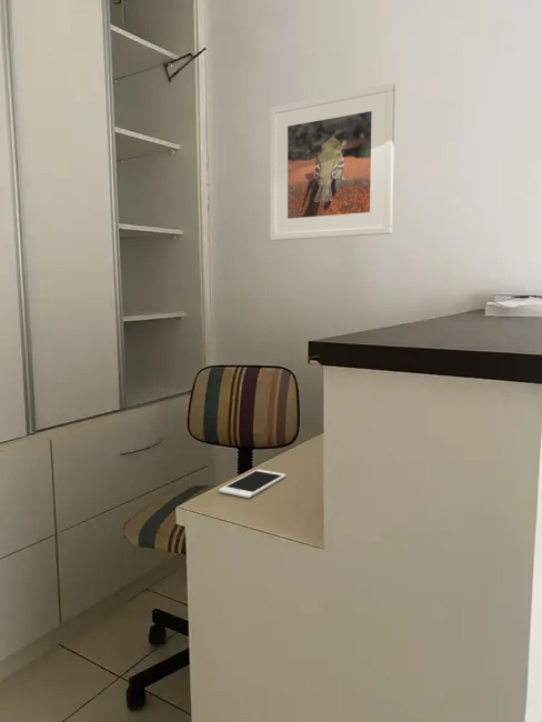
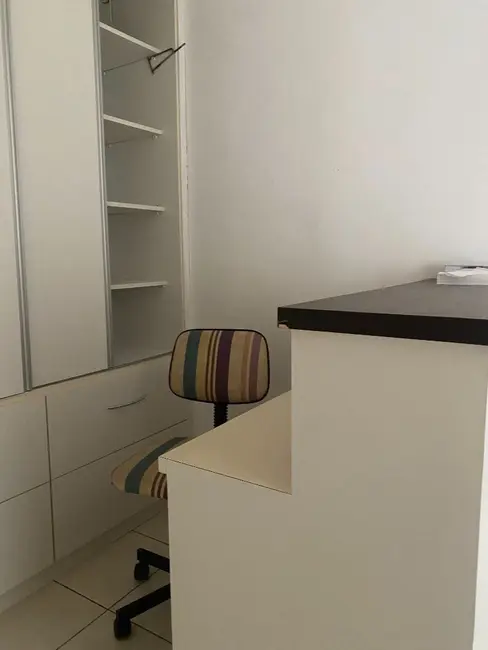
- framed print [269,82,397,242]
- cell phone [218,469,287,499]
